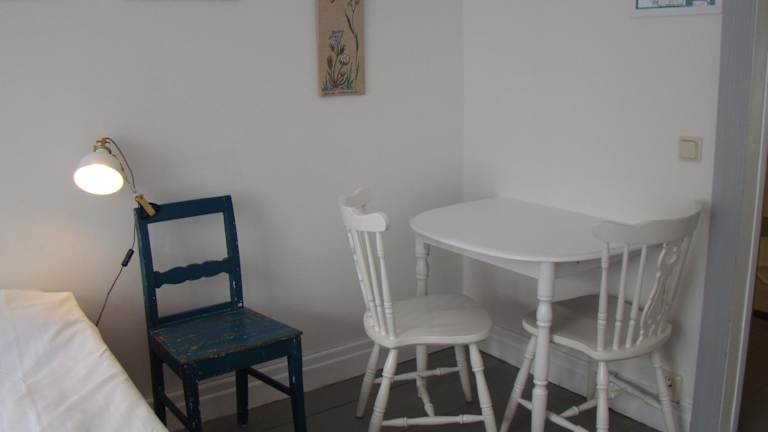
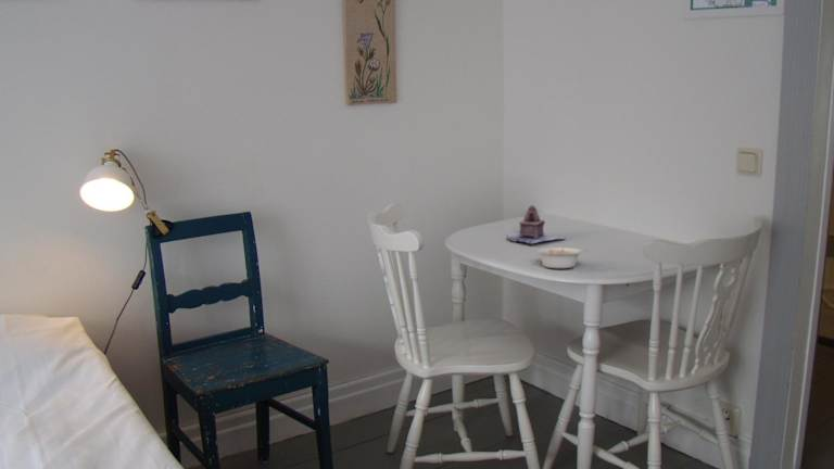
+ legume [535,246,590,269]
+ teapot [505,204,566,245]
